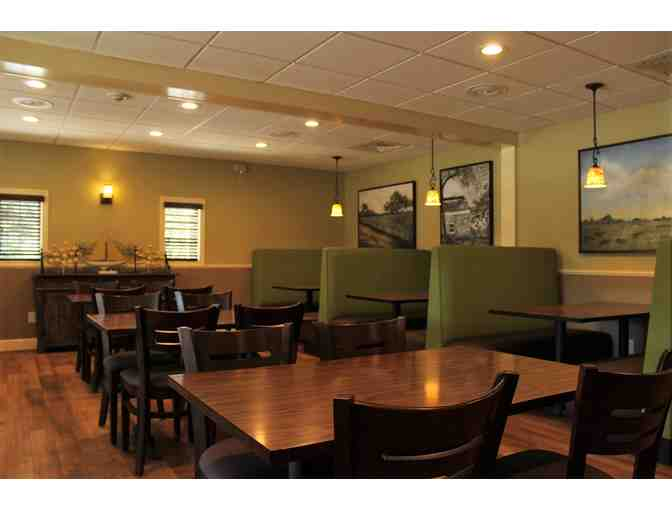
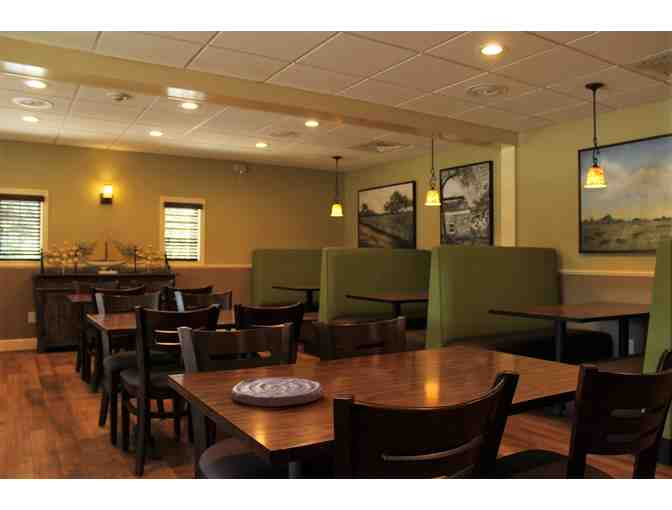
+ plate [230,376,324,408]
